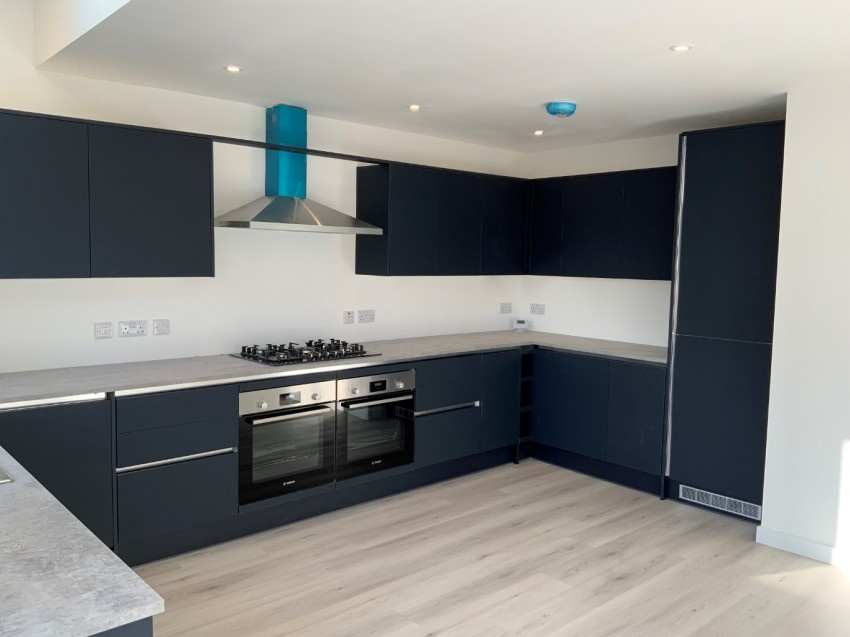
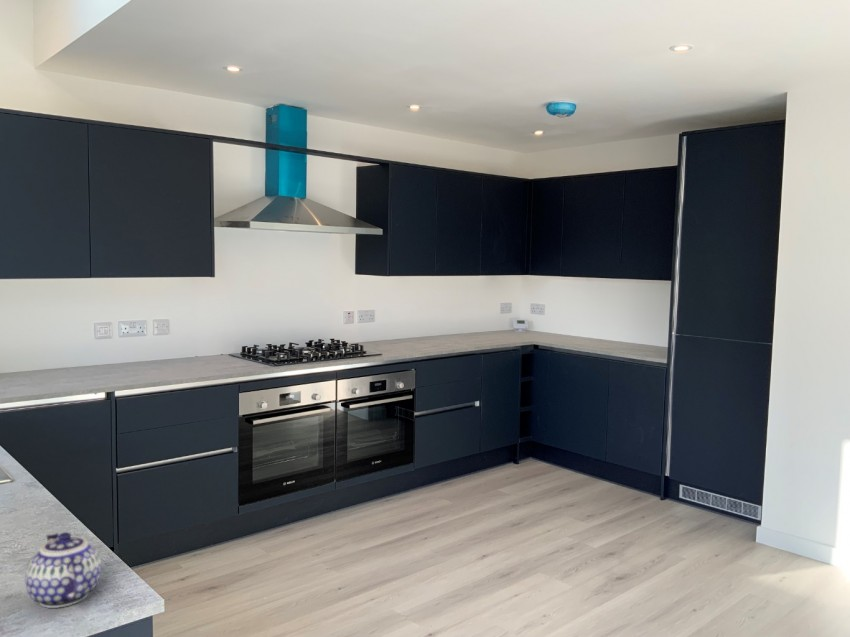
+ teapot [24,531,102,609]
